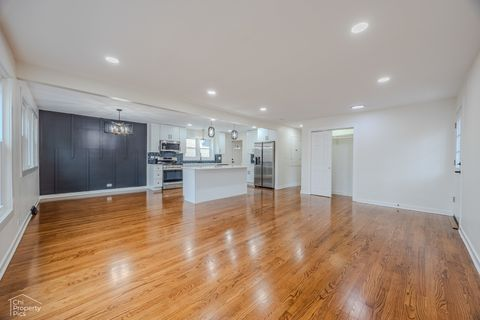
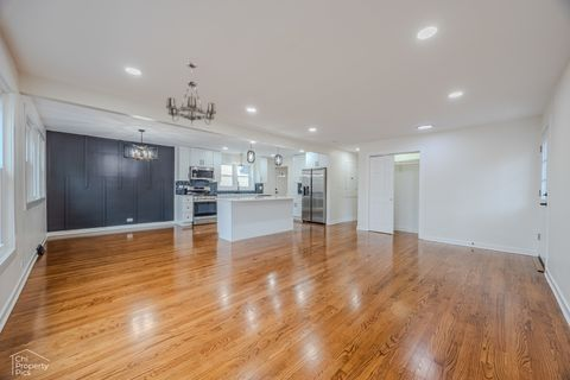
+ chandelier [165,62,217,127]
